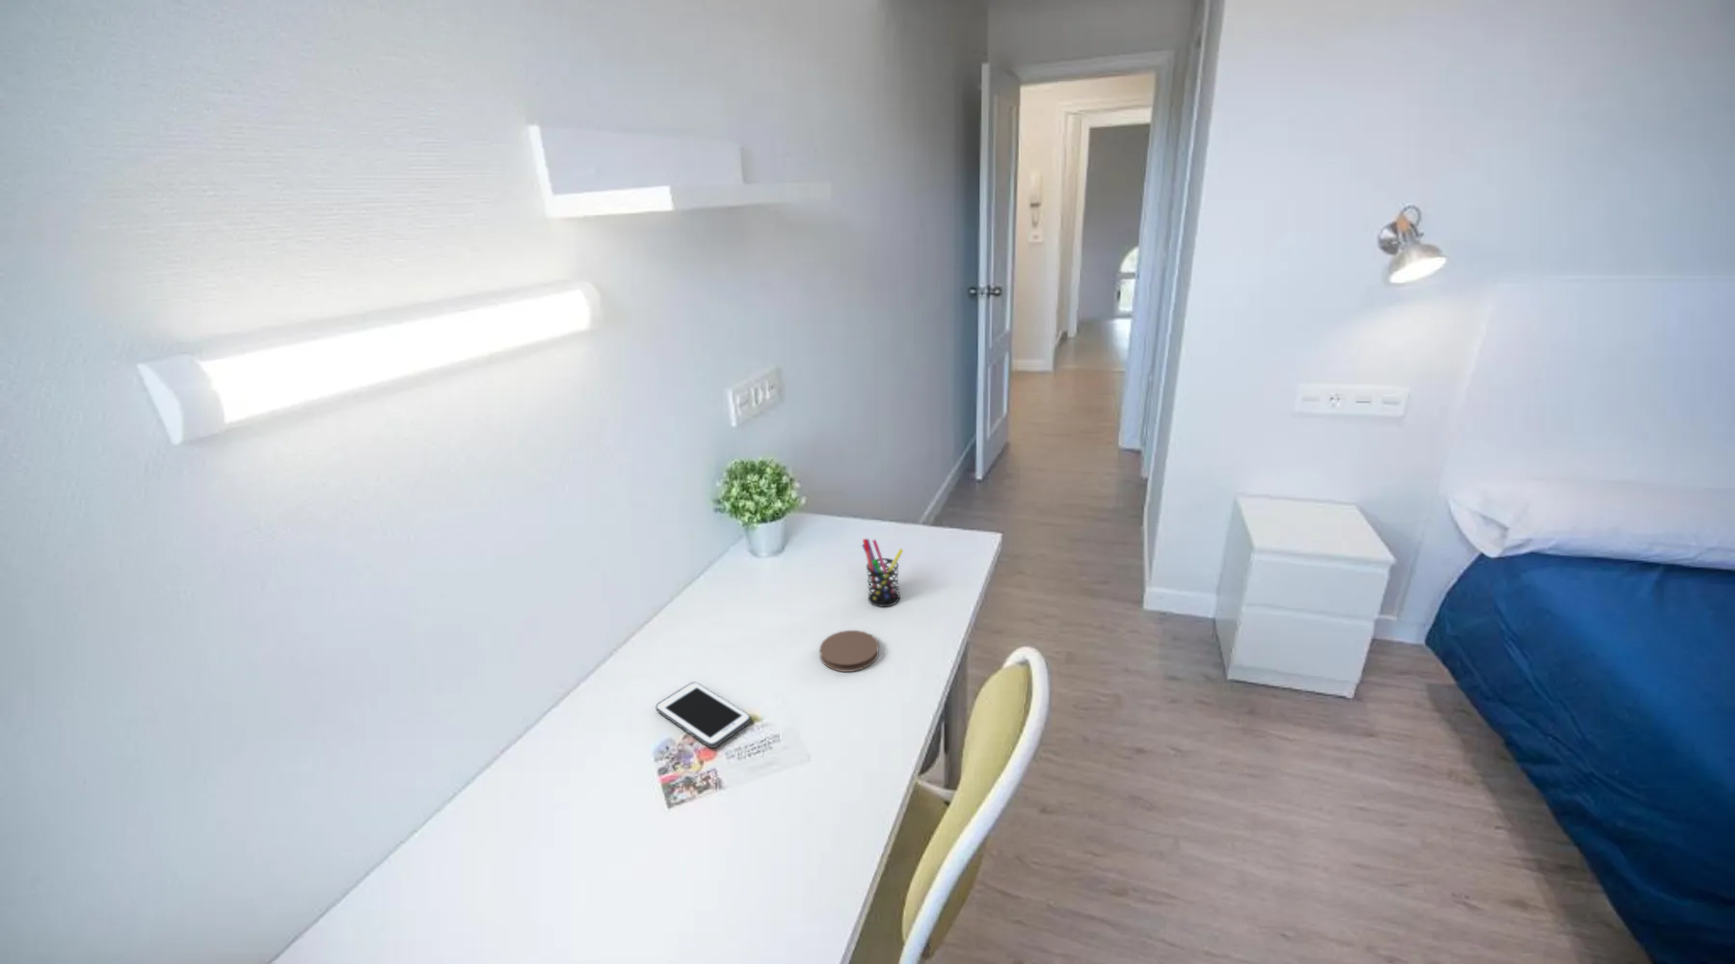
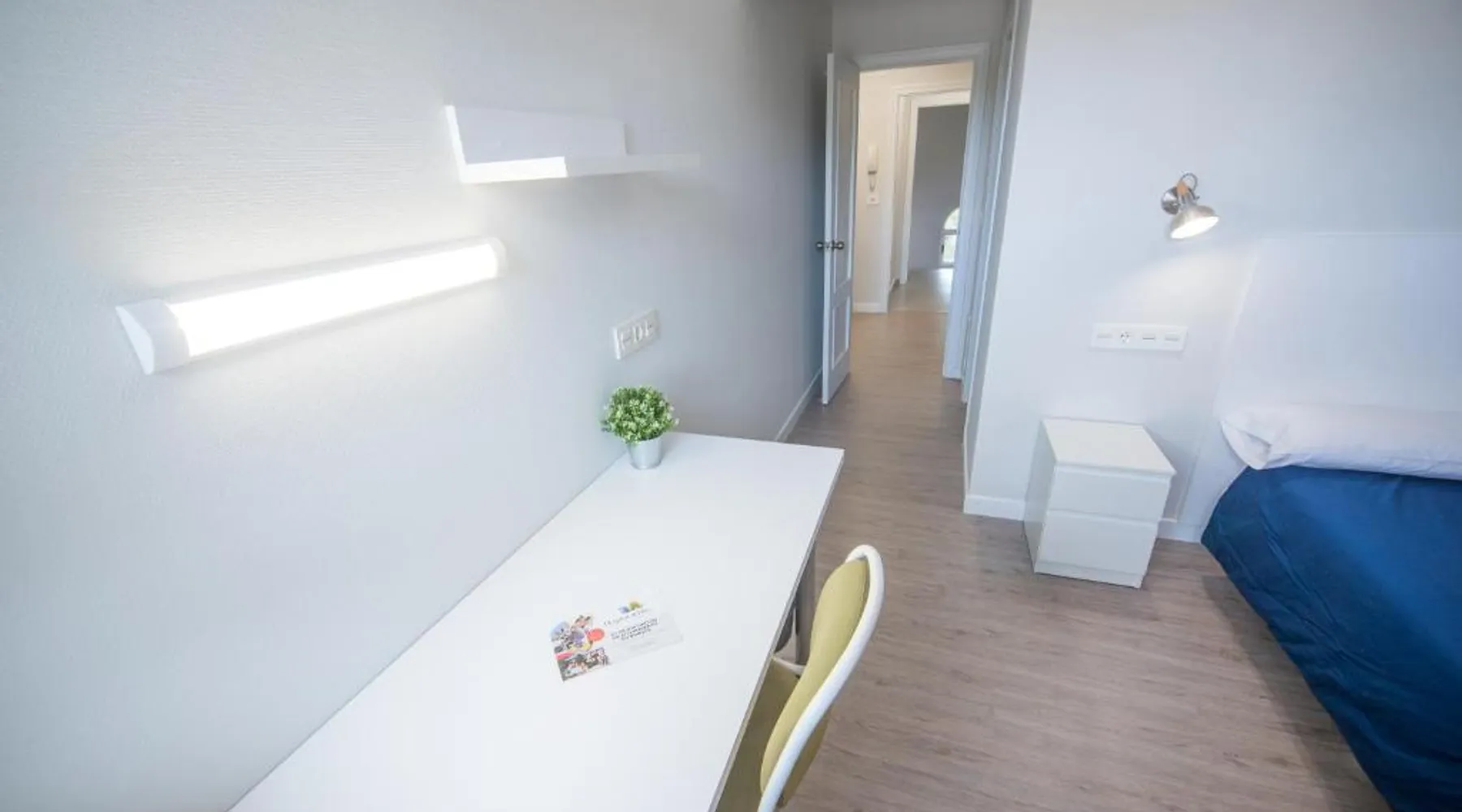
- coaster [819,629,881,673]
- pen holder [860,538,904,608]
- cell phone [654,681,752,749]
